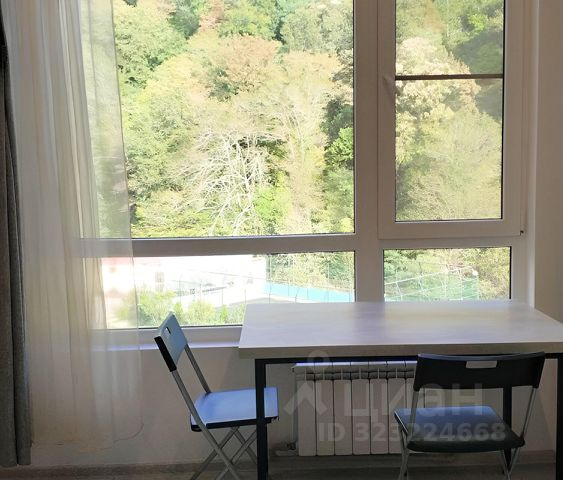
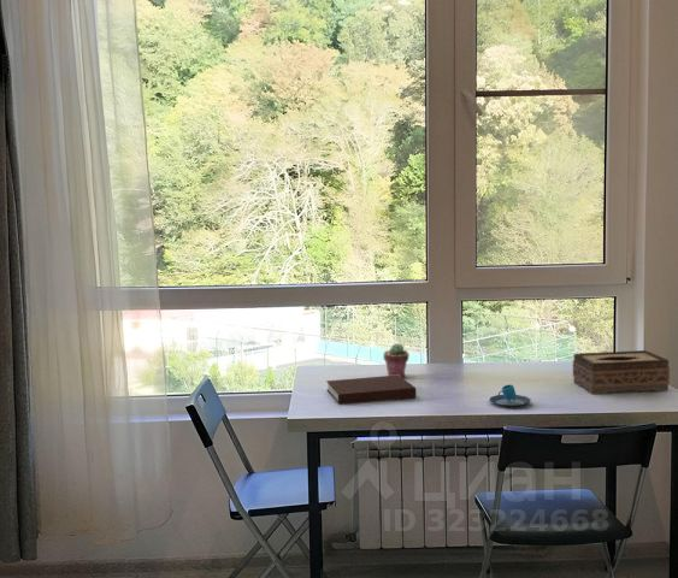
+ potted succulent [383,342,411,378]
+ mug [488,383,531,408]
+ notebook [325,374,418,406]
+ tissue box [572,349,671,396]
